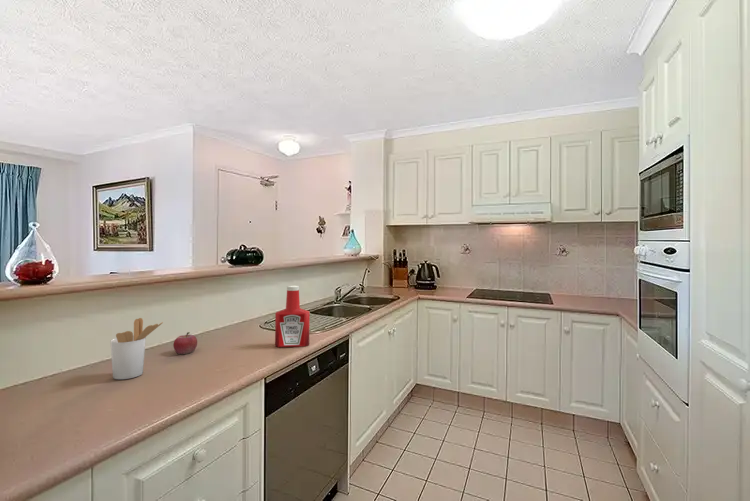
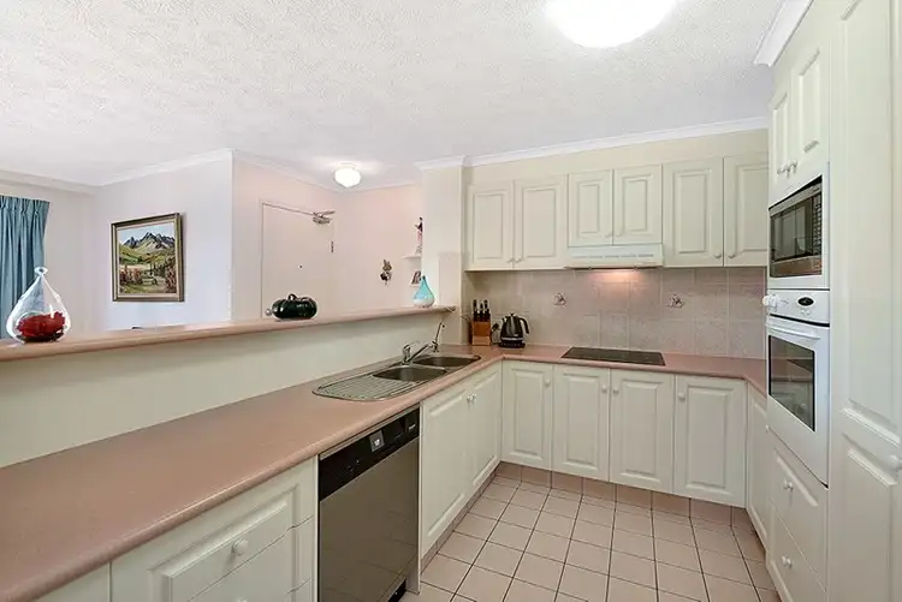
- fruit [172,331,198,355]
- utensil holder [109,317,164,380]
- soap bottle [274,285,311,348]
